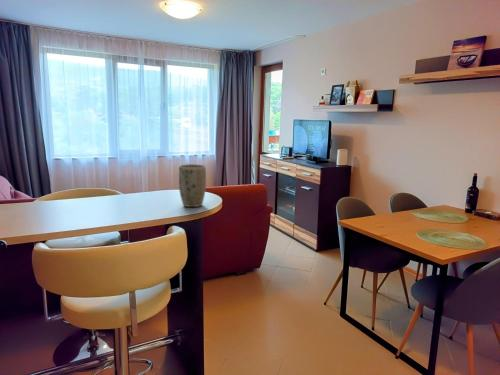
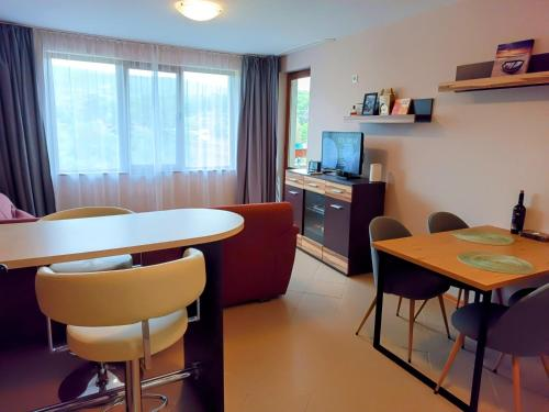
- plant pot [178,163,207,208]
